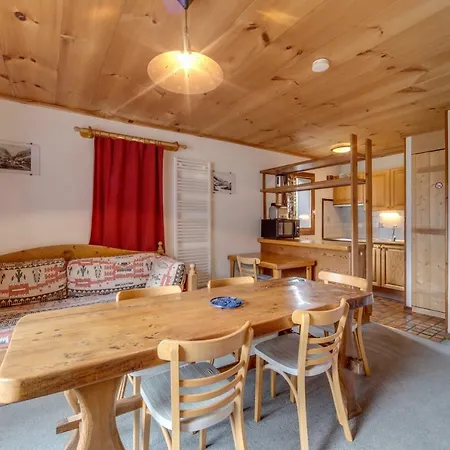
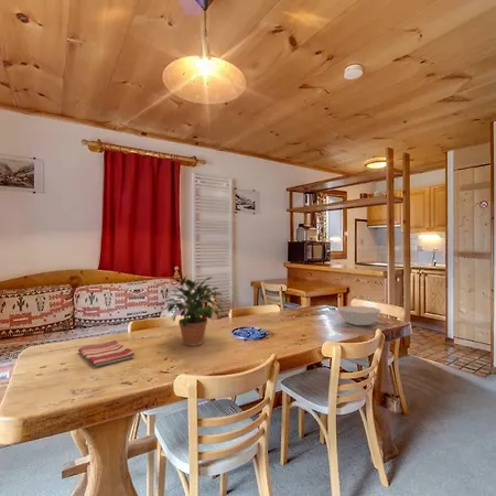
+ potted plant [160,273,226,347]
+ dish towel [77,339,136,367]
+ bowl [337,304,381,326]
